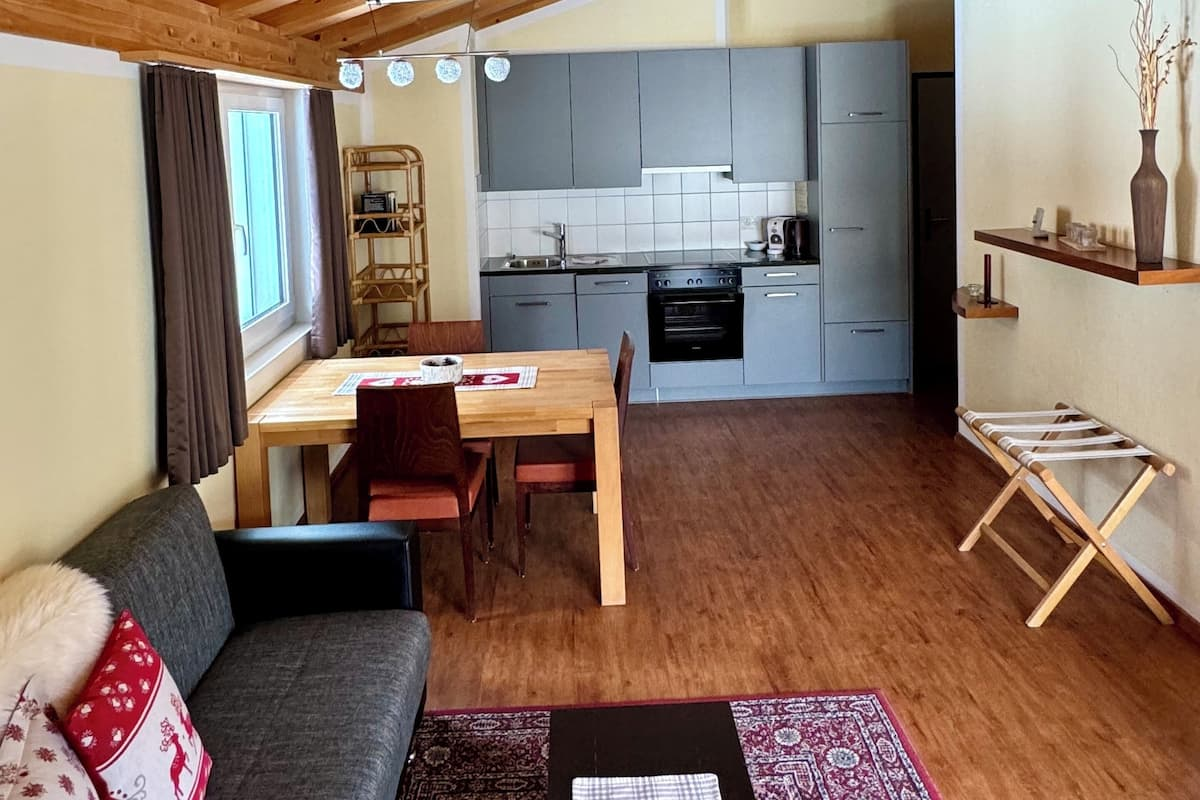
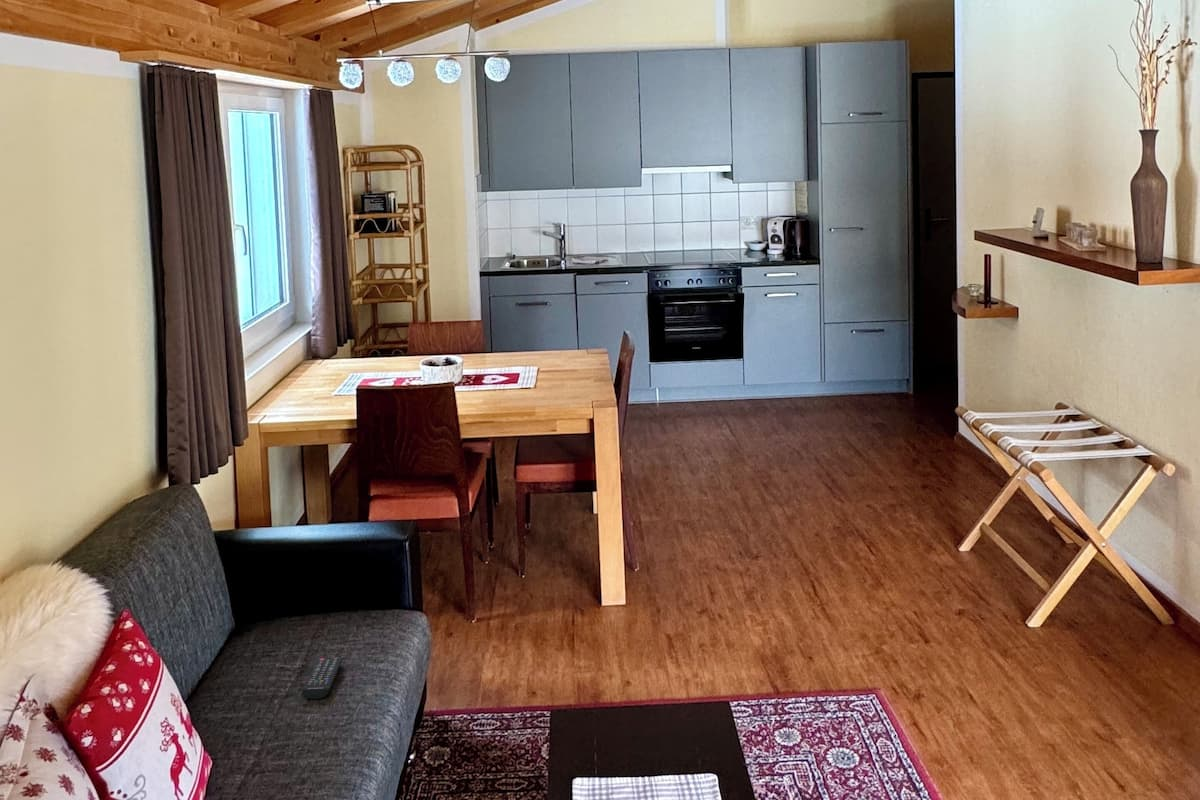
+ remote control [301,656,344,700]
